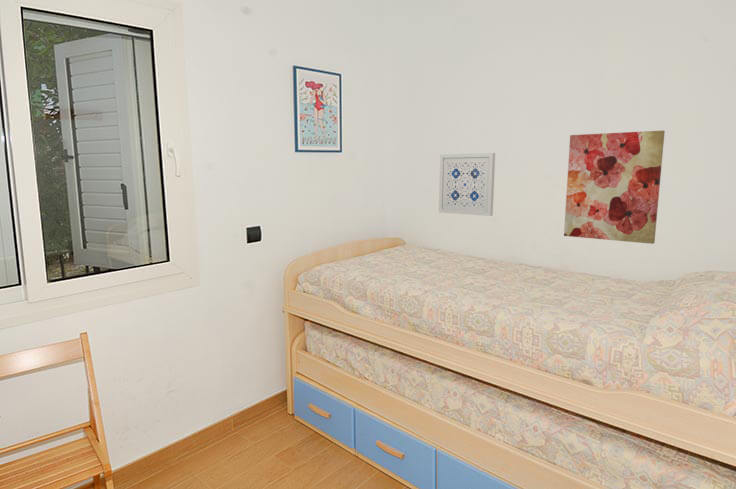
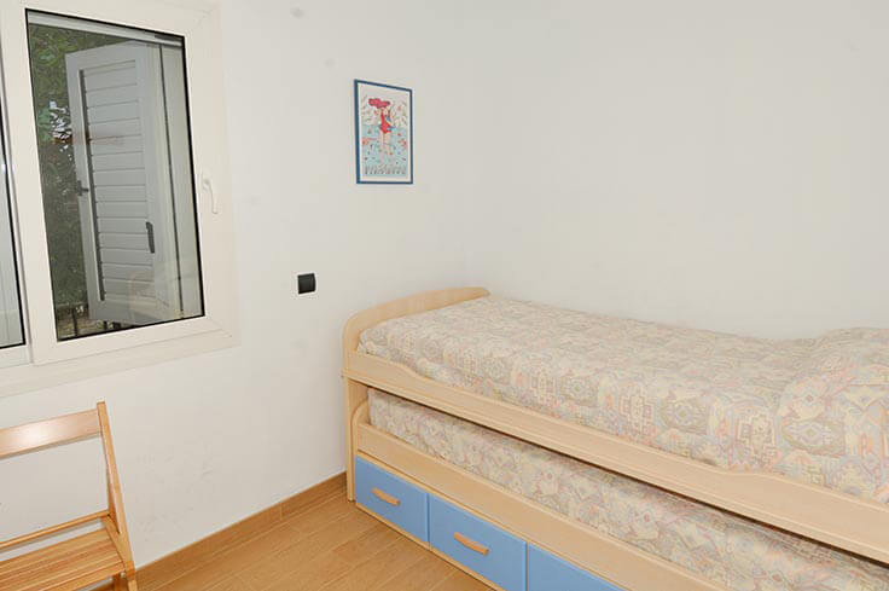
- wall art [438,152,496,217]
- wall art [563,130,666,245]
